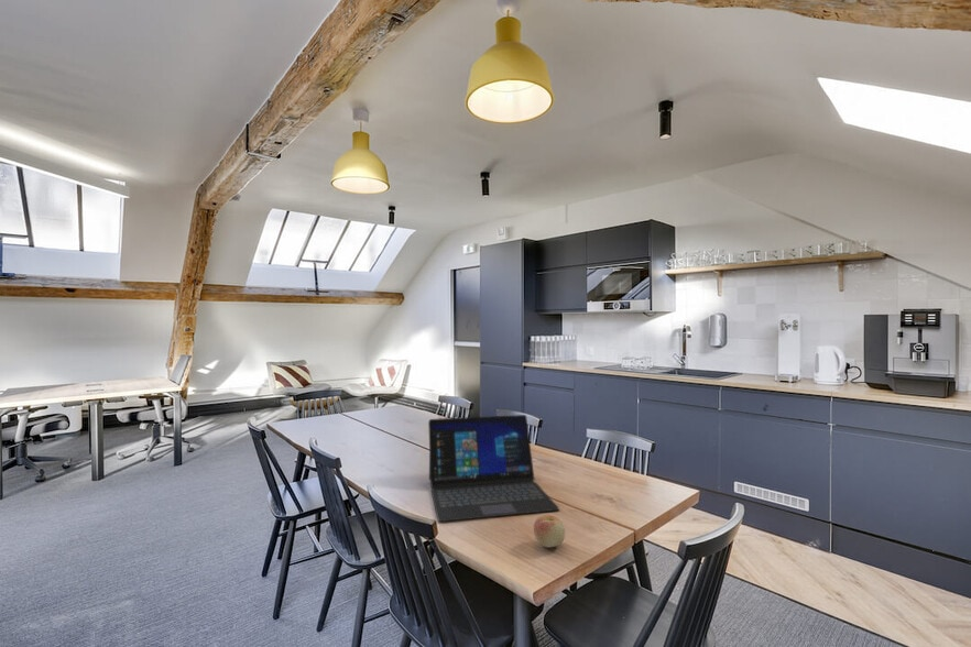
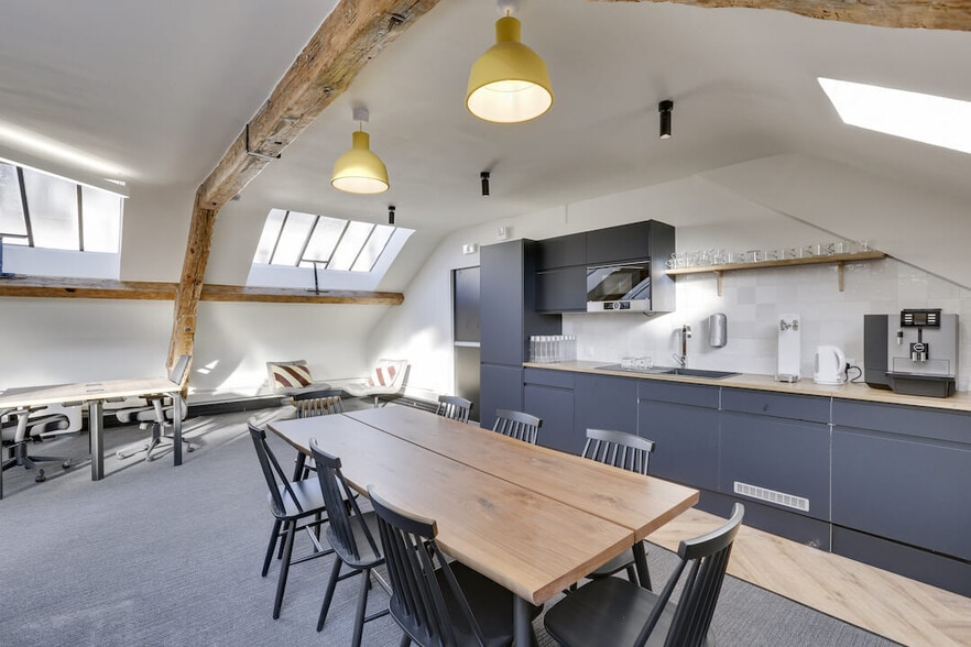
- laptop [427,414,560,523]
- apple [533,514,566,548]
